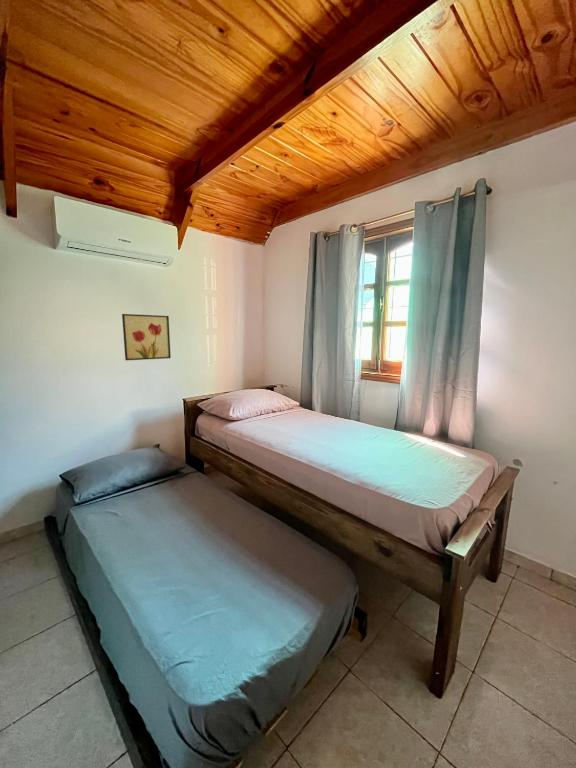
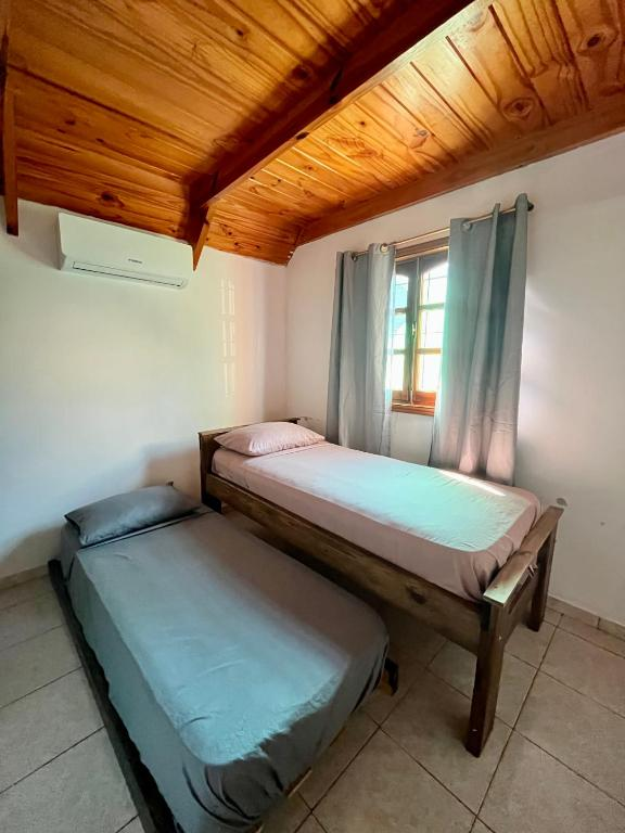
- wall art [121,313,172,361]
